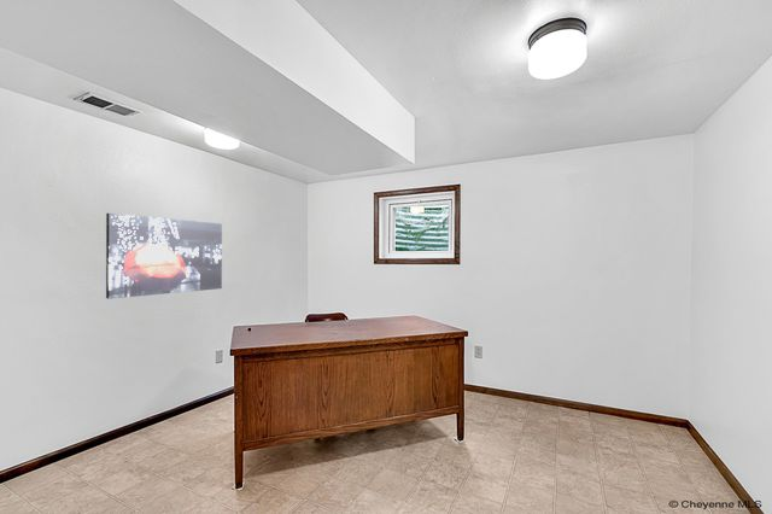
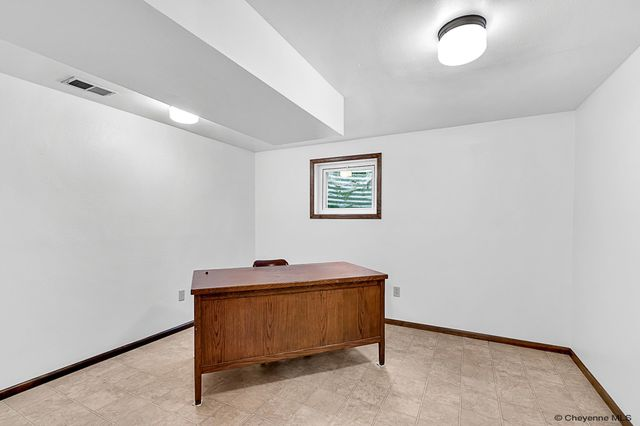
- wall art [105,212,223,300]
